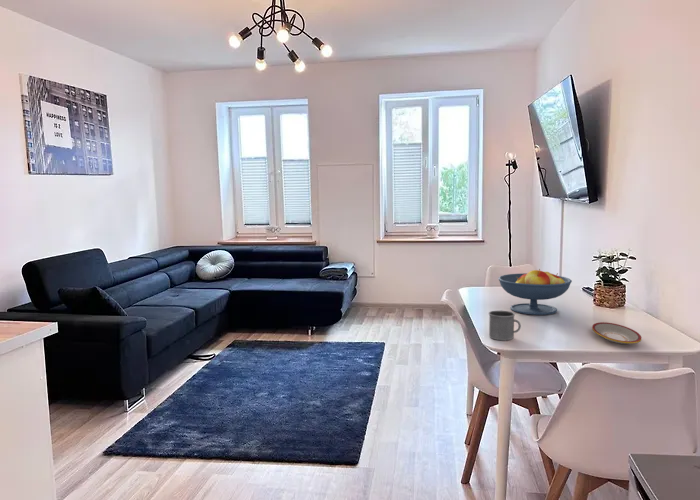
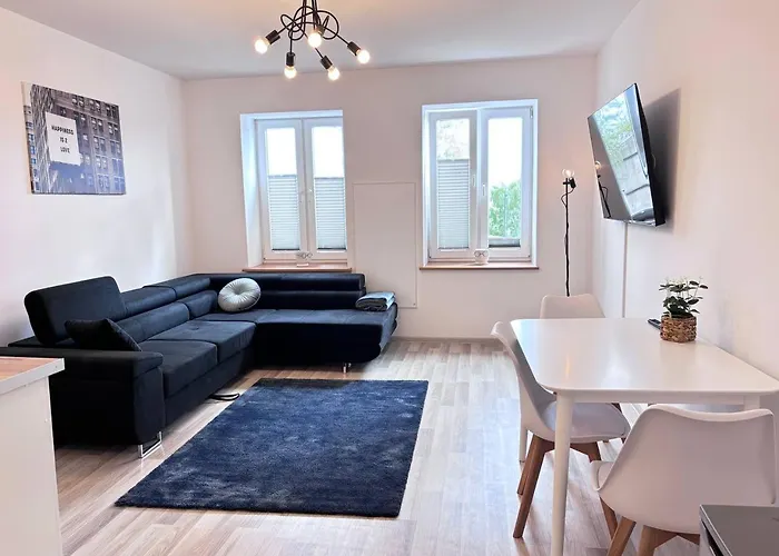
- plate [591,321,642,345]
- mug [488,310,522,341]
- fruit bowl [497,268,573,316]
